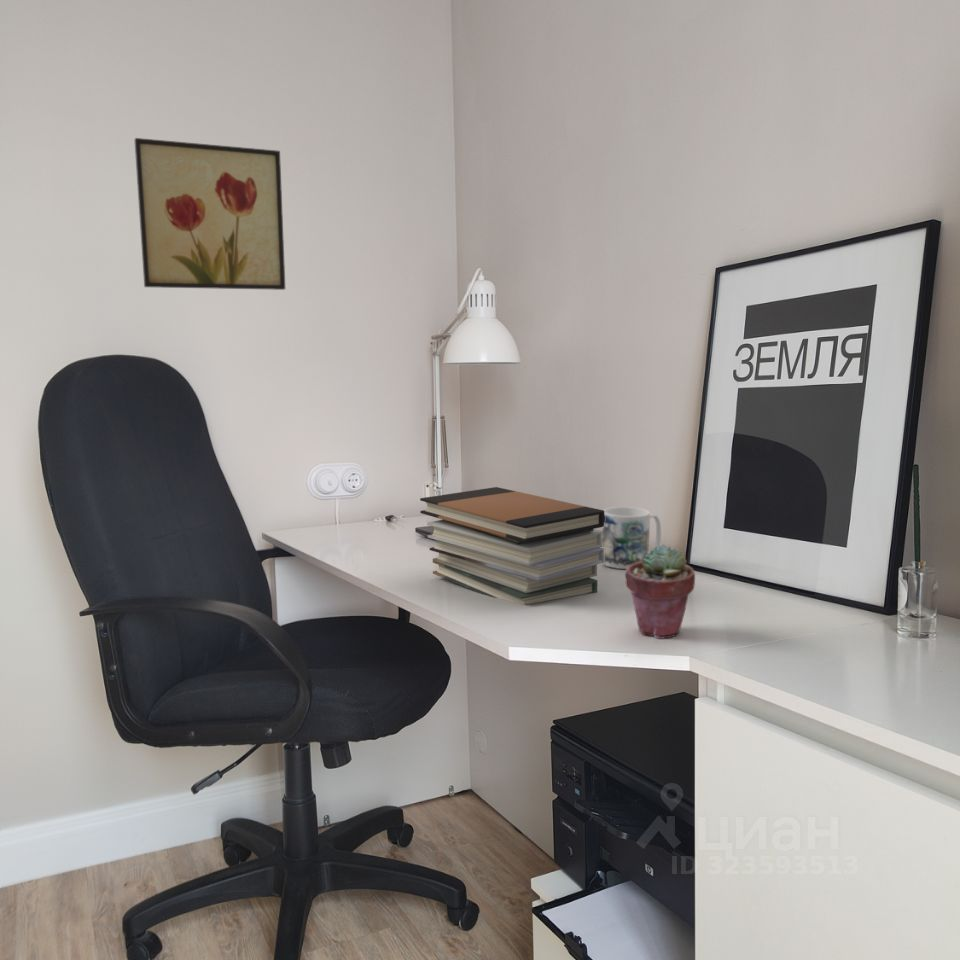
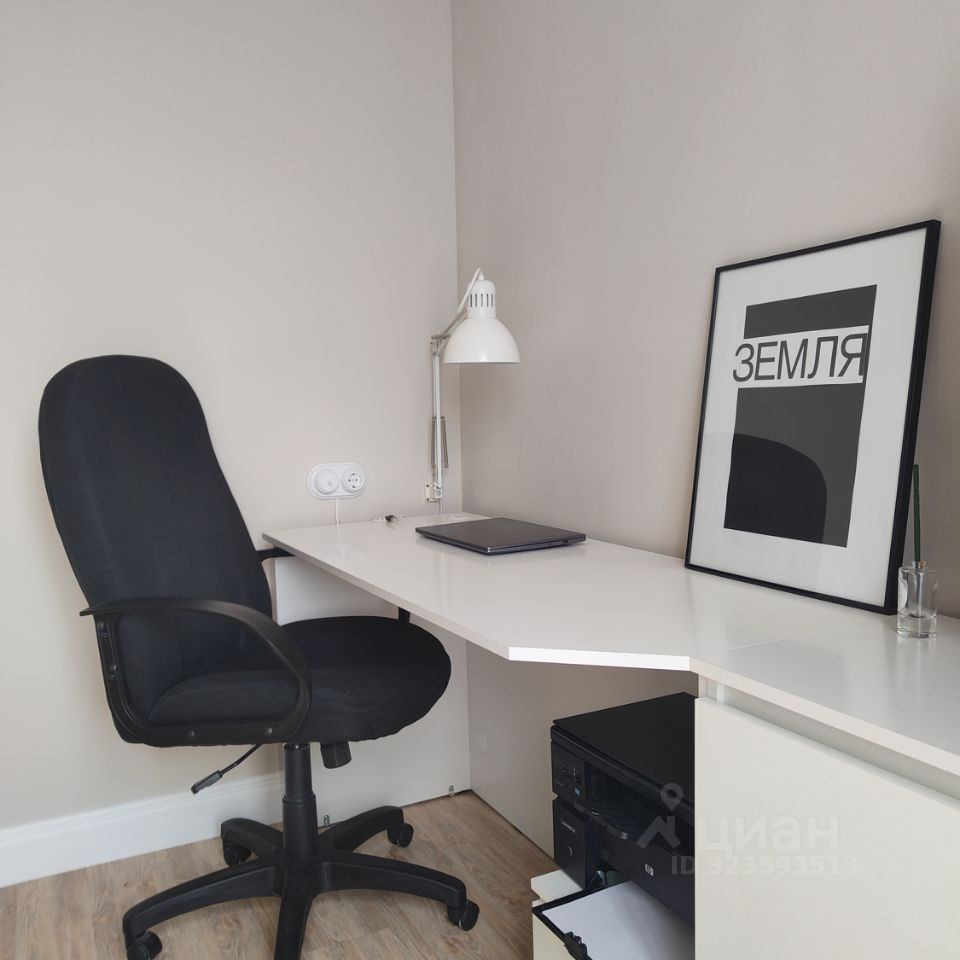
- mug [601,506,662,570]
- wall art [133,137,286,291]
- potted succulent [624,543,696,640]
- book stack [419,486,605,606]
